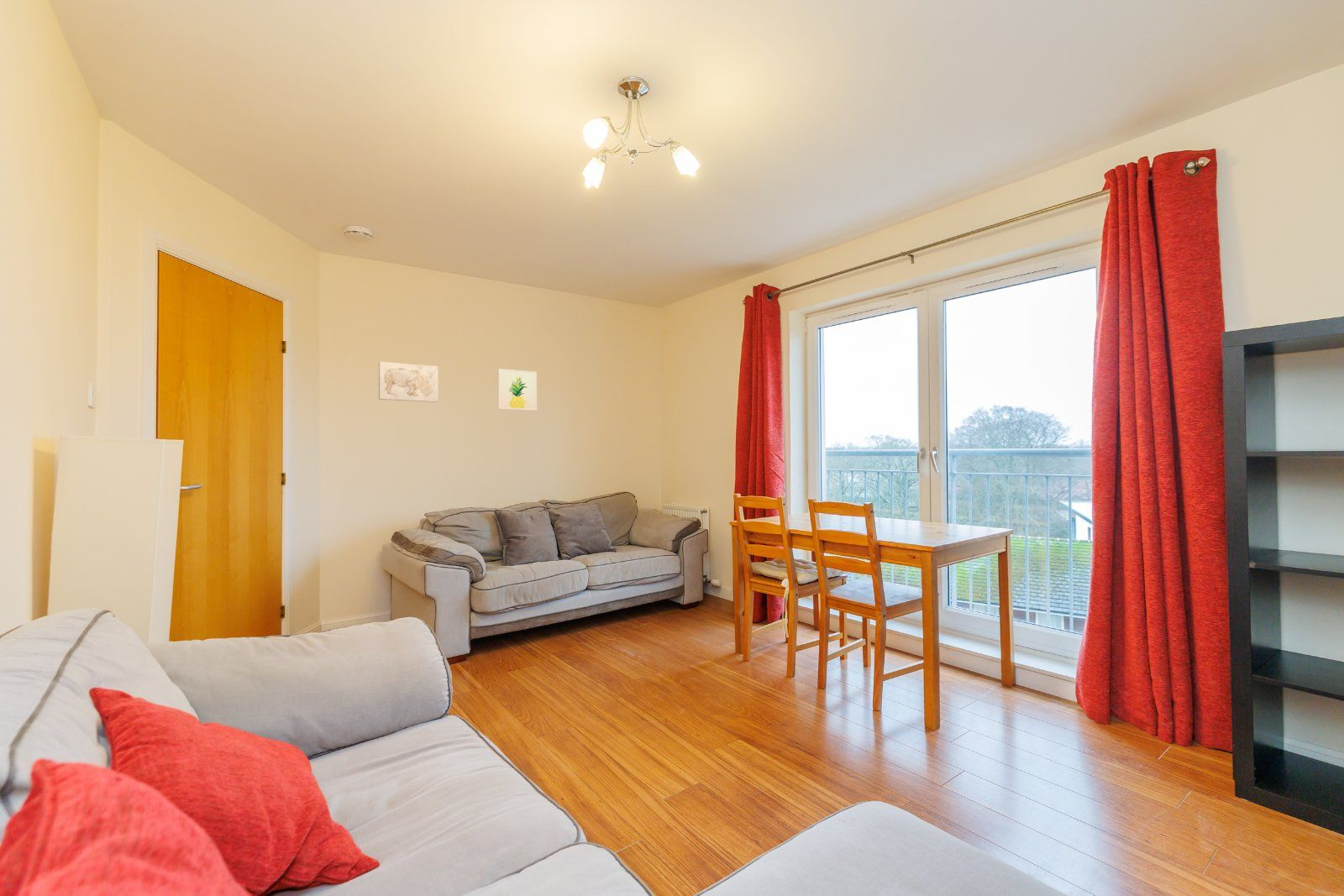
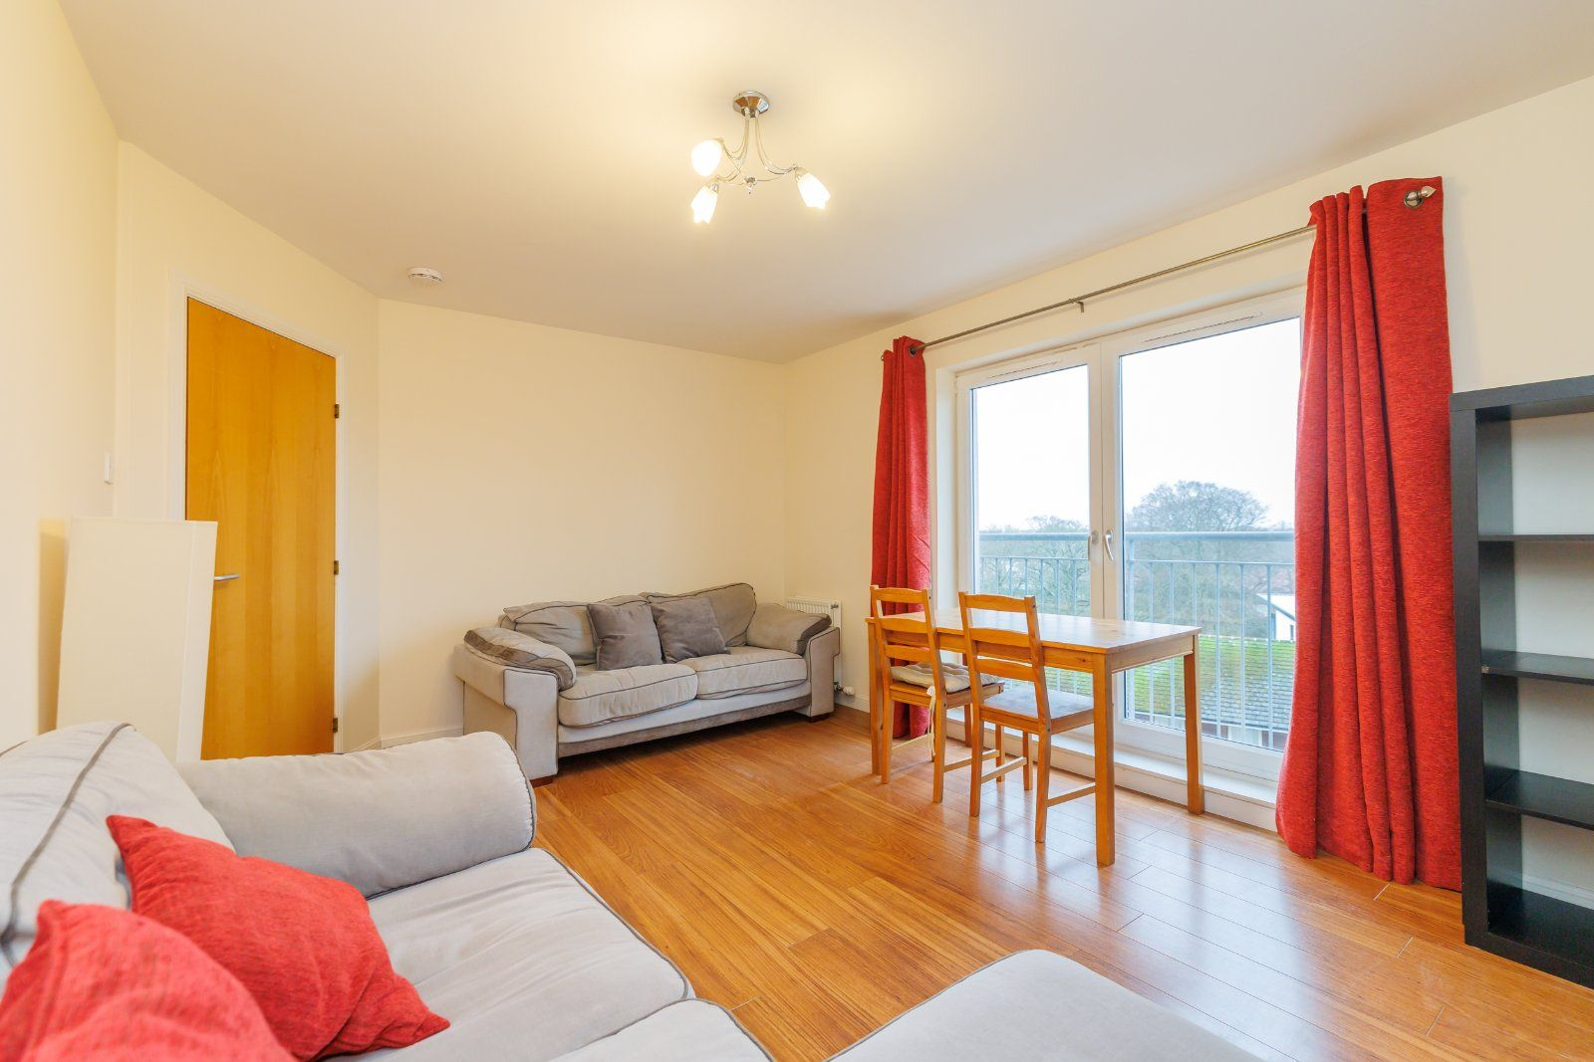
- wall art [378,361,439,403]
- wall art [497,368,538,411]
